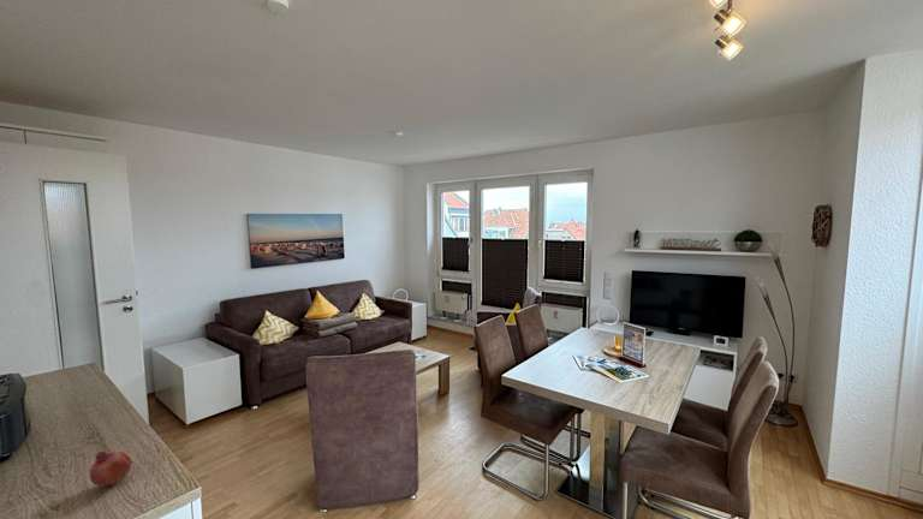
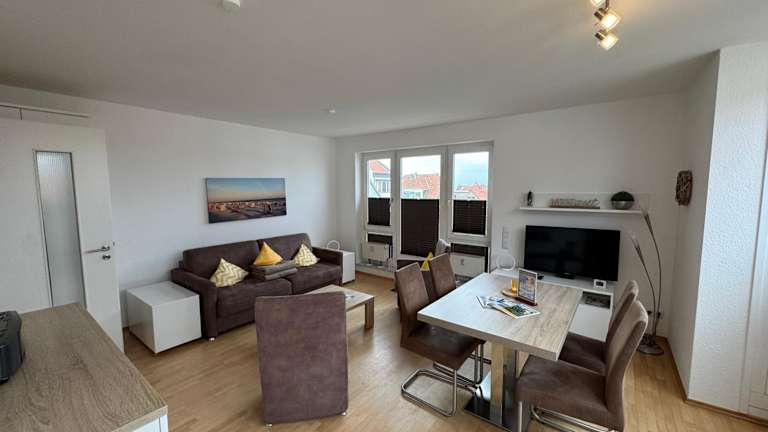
- fruit [89,449,132,488]
